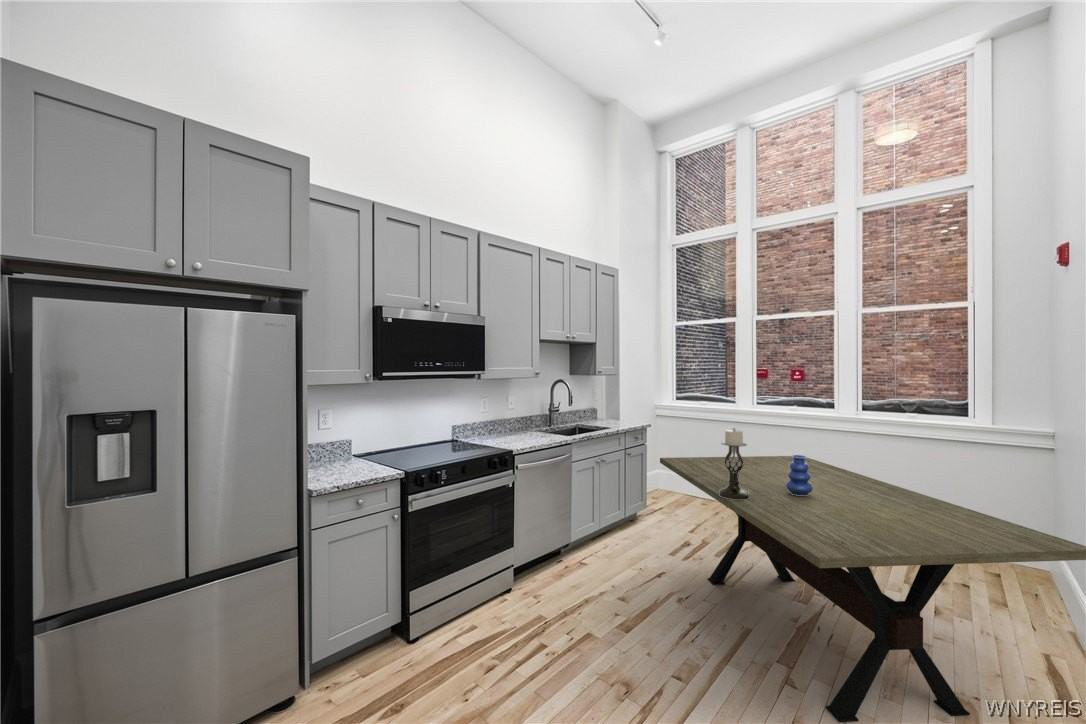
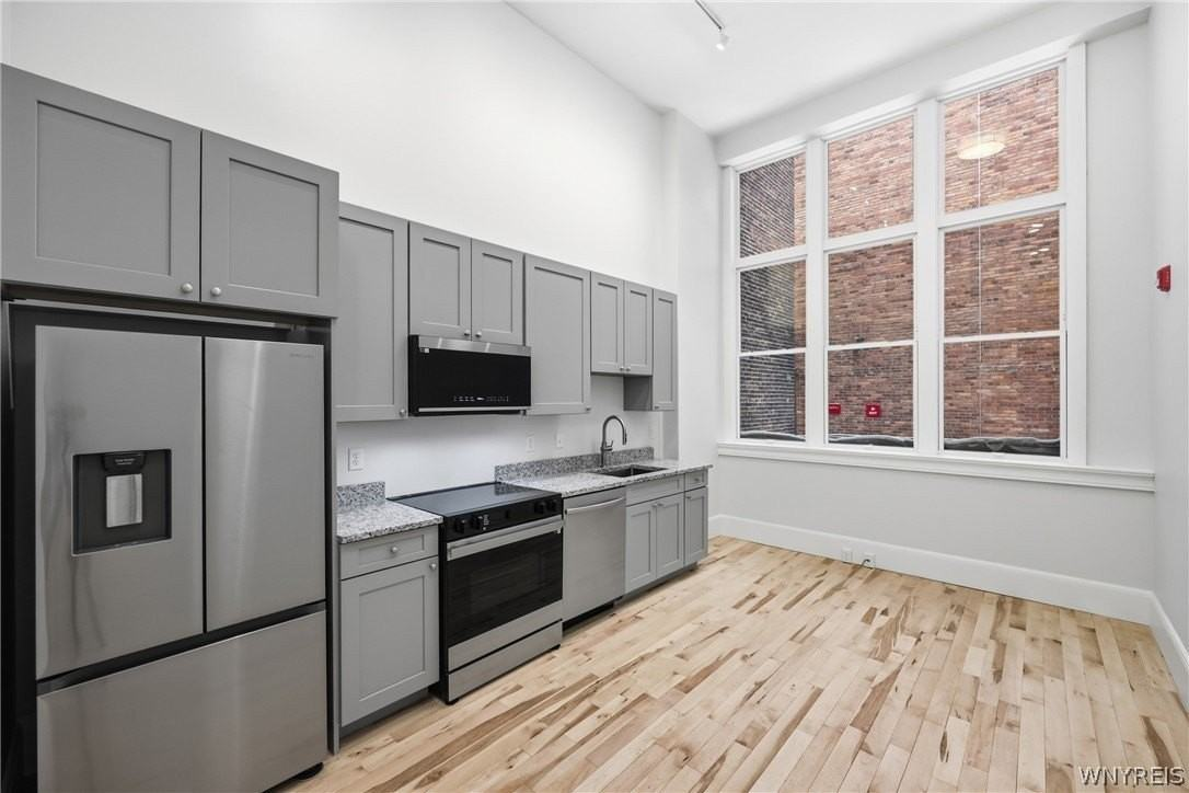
- vase [786,454,813,496]
- candle holder [719,427,750,500]
- dining table [659,455,1086,723]
